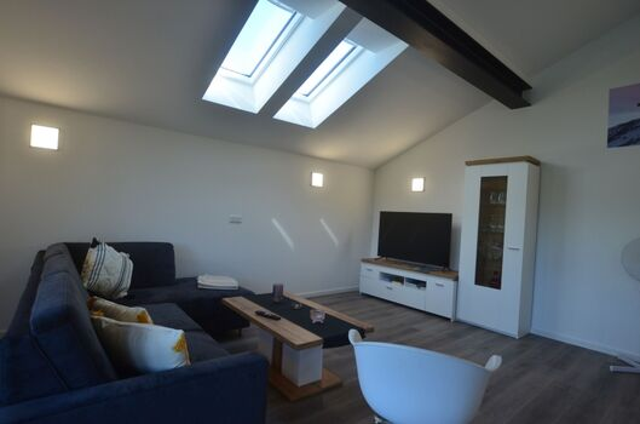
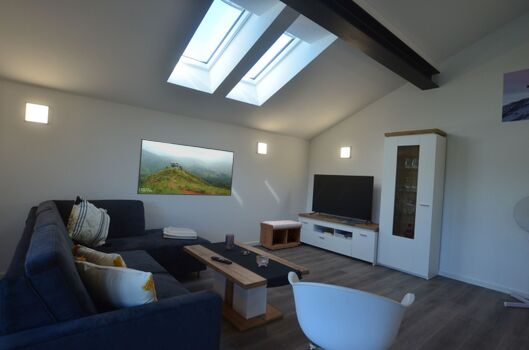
+ bench [258,219,303,251]
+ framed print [136,138,235,197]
